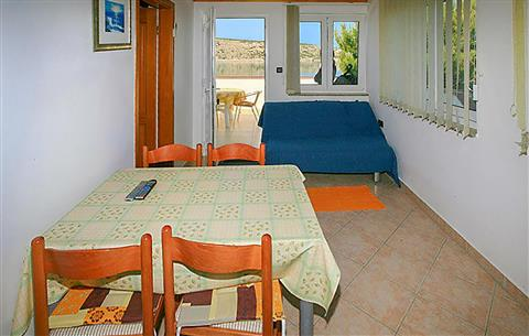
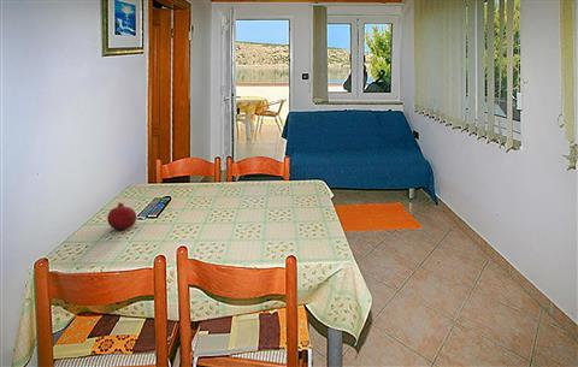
+ fruit [106,201,137,230]
